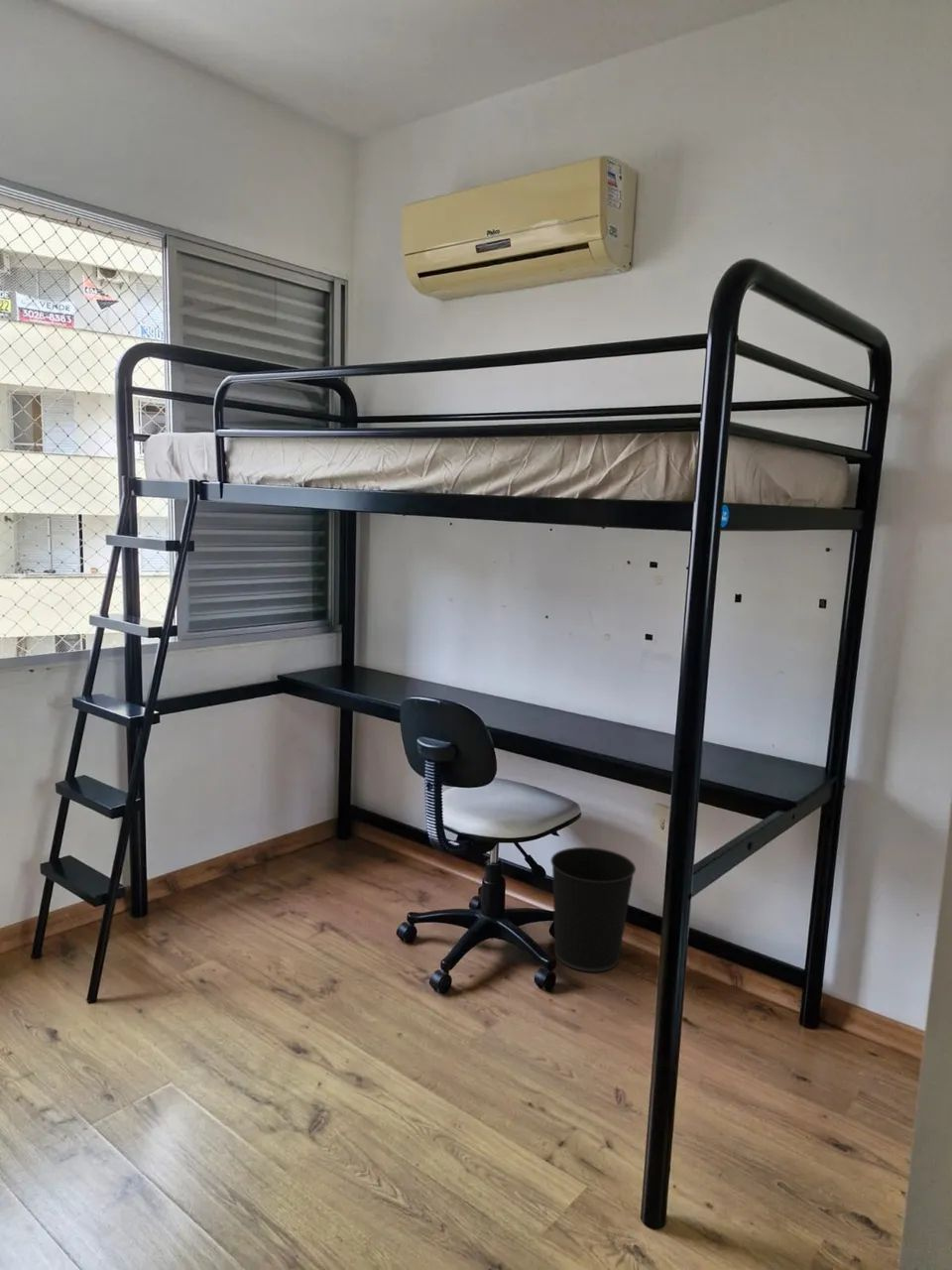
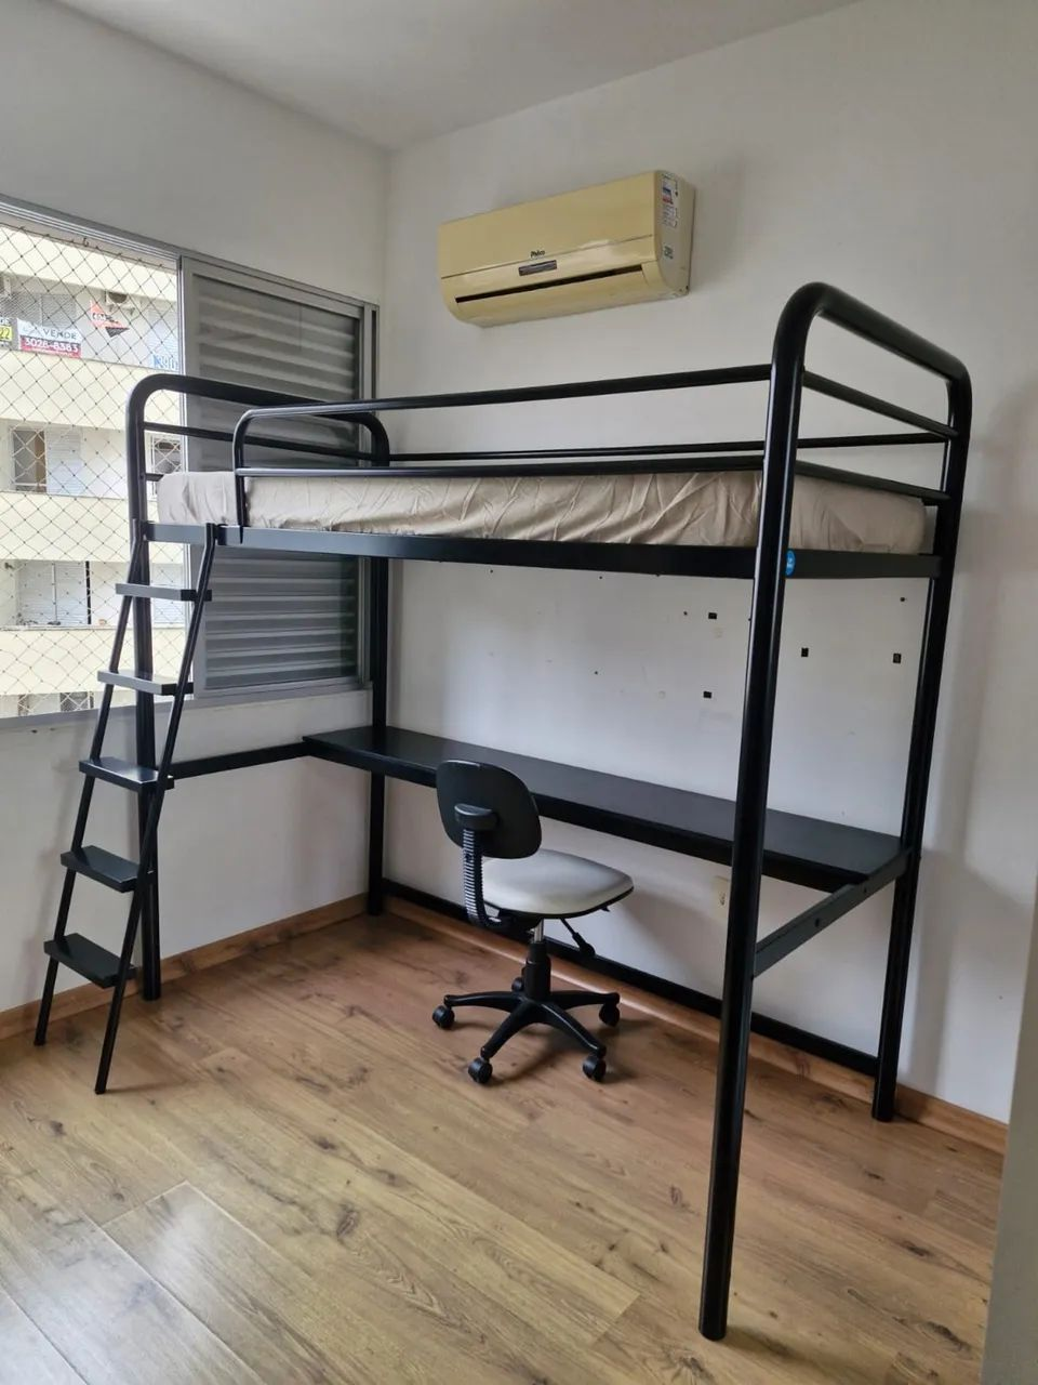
- wastebasket [549,846,637,973]
